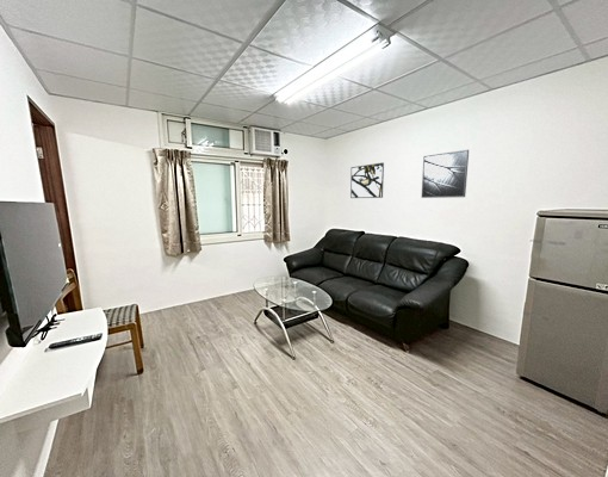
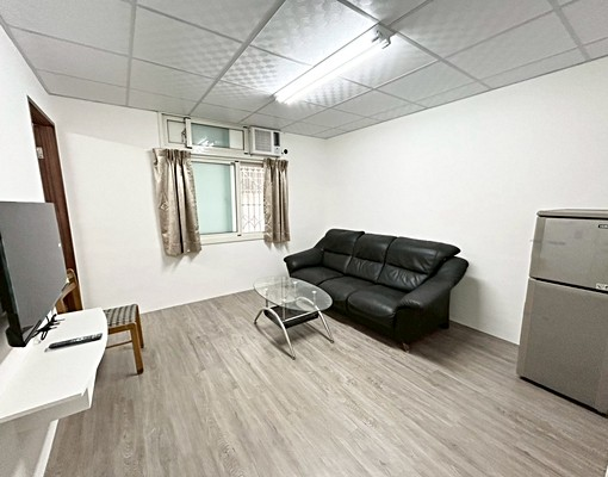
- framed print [421,149,470,199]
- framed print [349,162,385,199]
